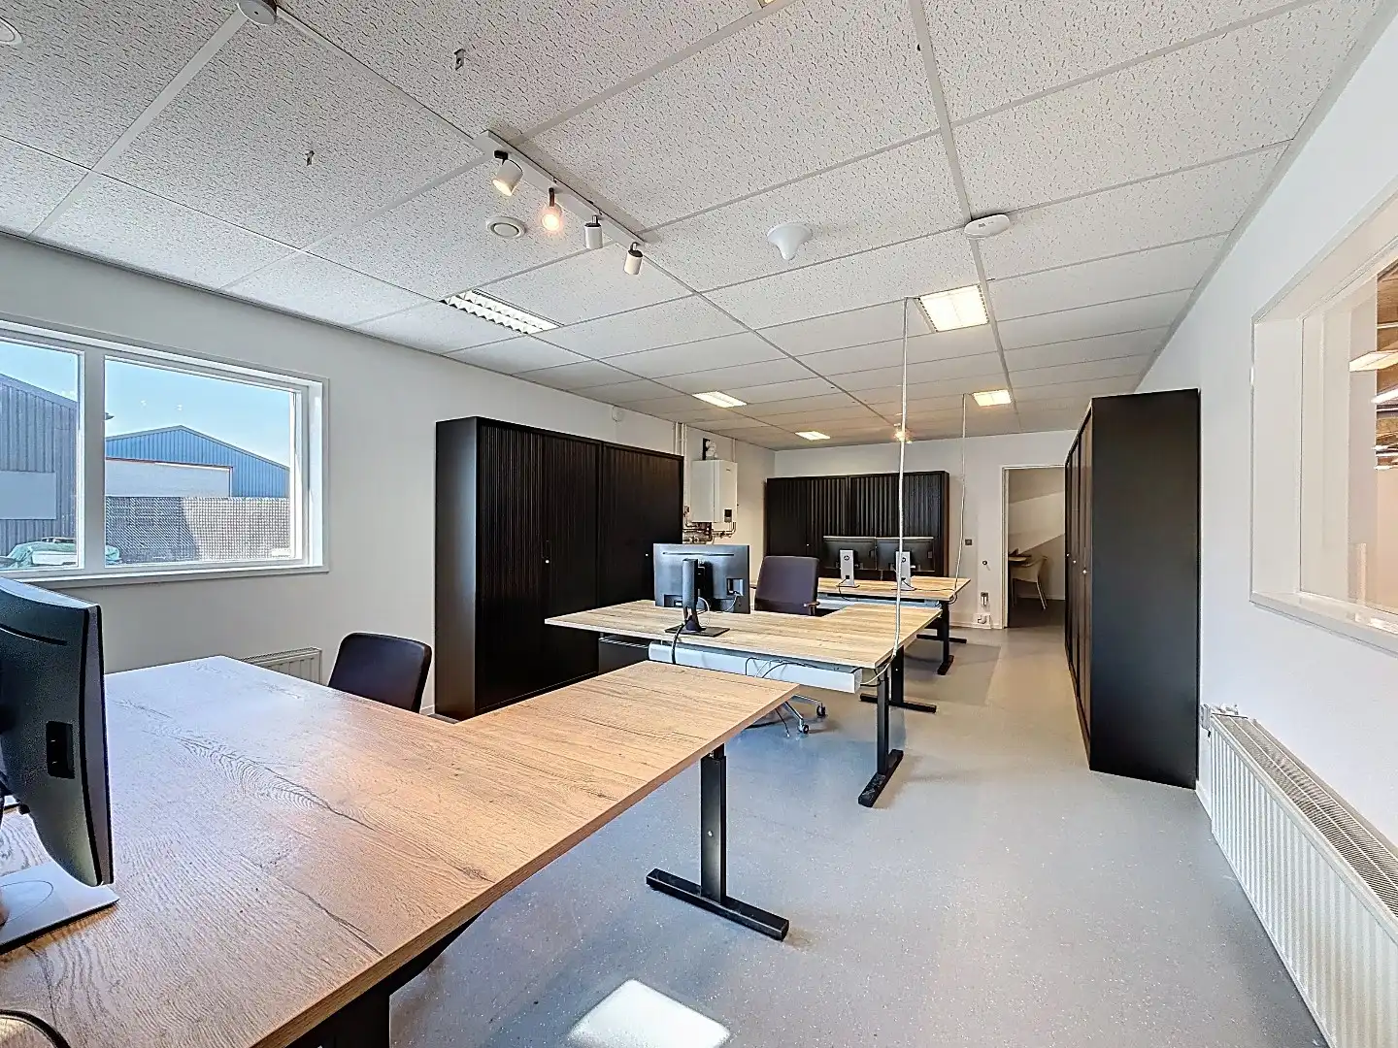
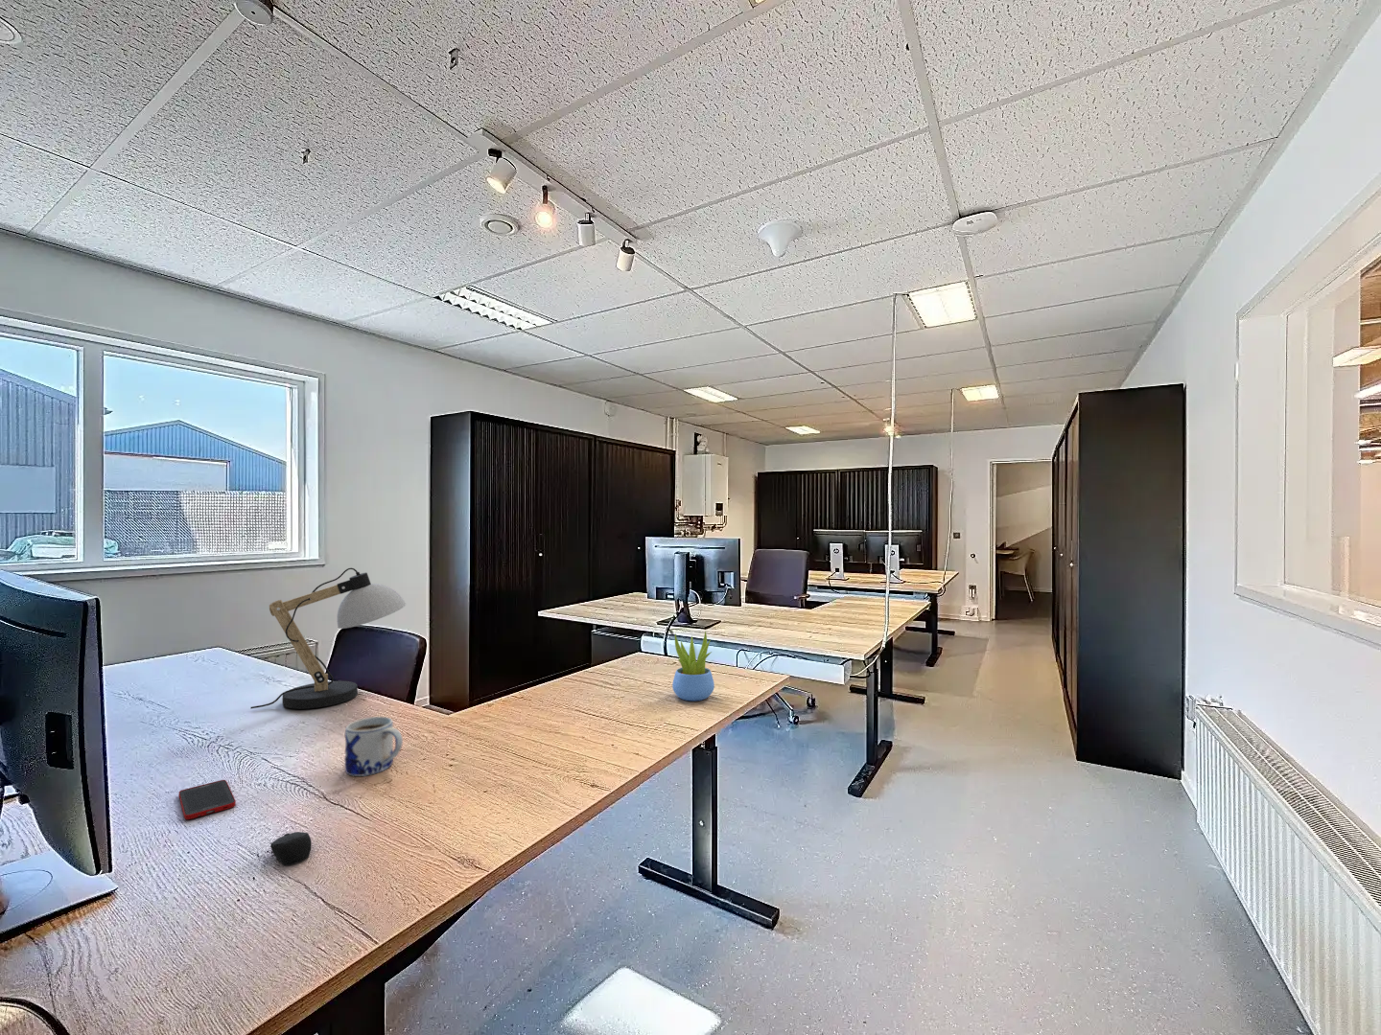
+ succulent plant [671,629,716,702]
+ cell phone [177,780,237,821]
+ computer mouse [270,831,313,866]
+ desk lamp [249,568,408,710]
+ mug [344,715,403,777]
